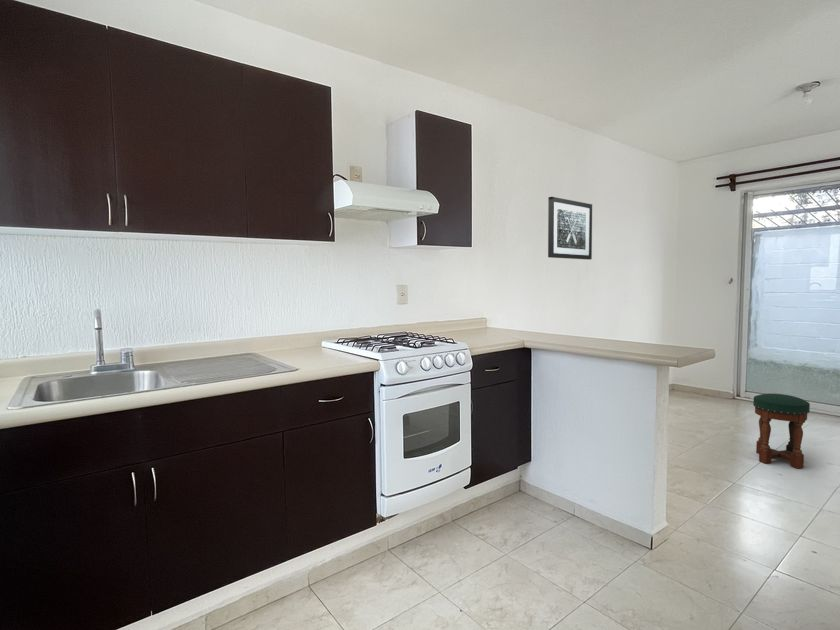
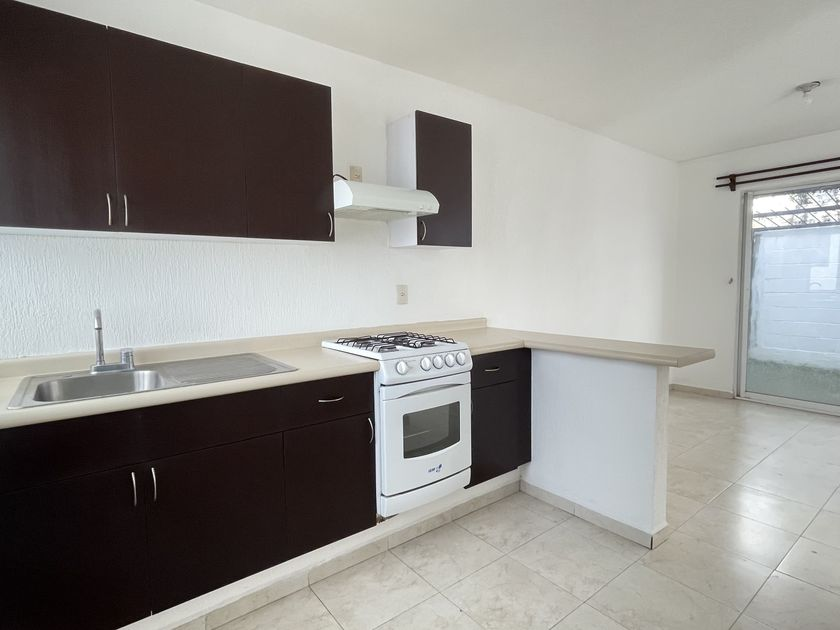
- stool [752,393,811,469]
- wall art [547,196,593,261]
